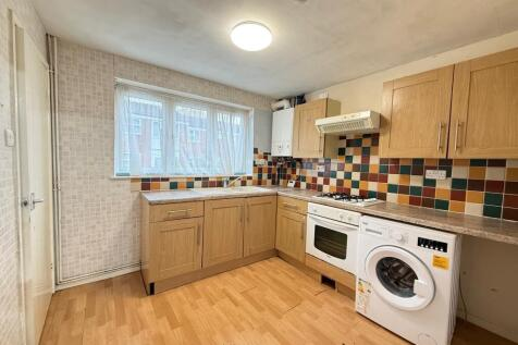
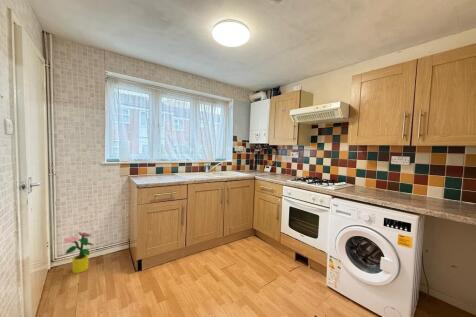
+ potted plant [63,231,94,274]
